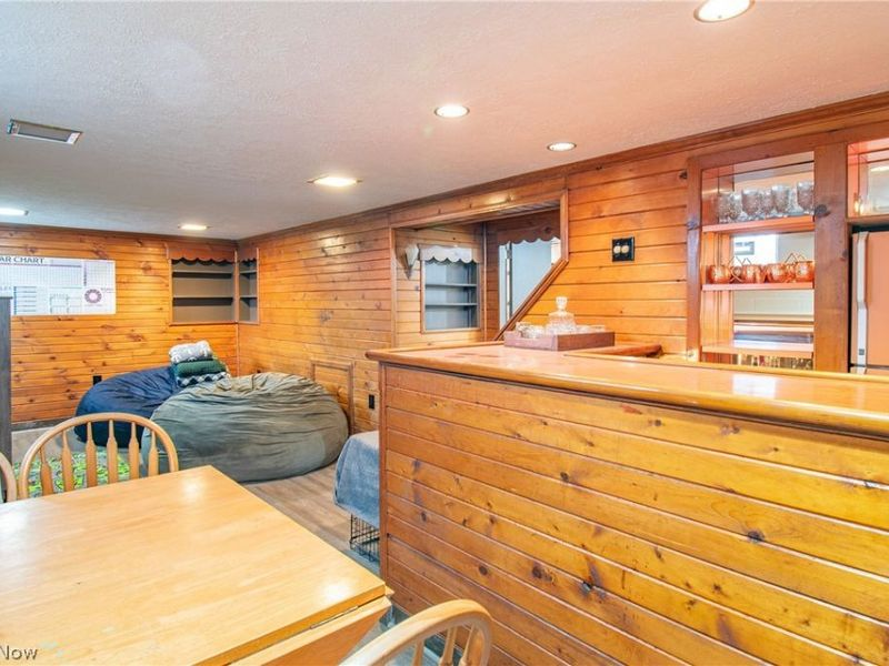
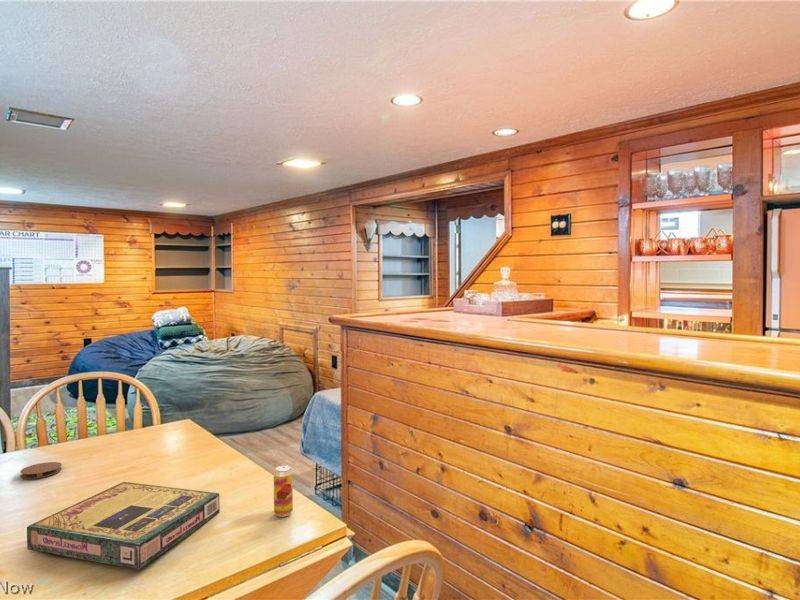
+ beverage can [273,464,294,518]
+ video game box [26,481,221,570]
+ coaster [19,461,63,480]
